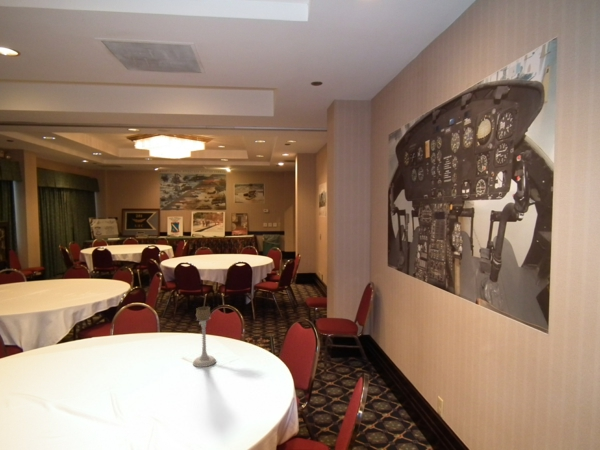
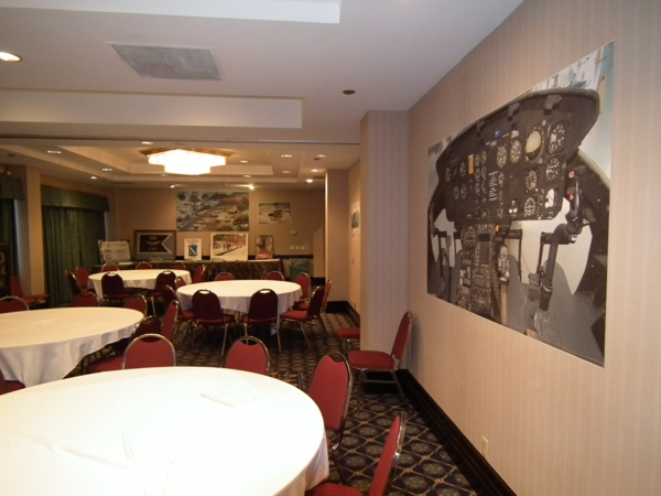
- candle holder [192,305,217,368]
